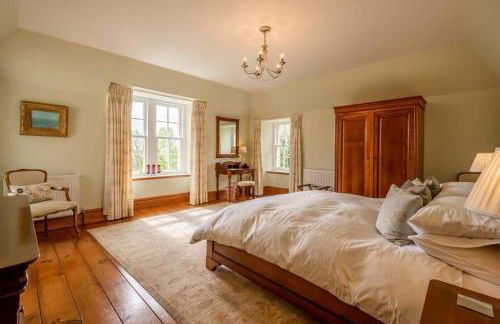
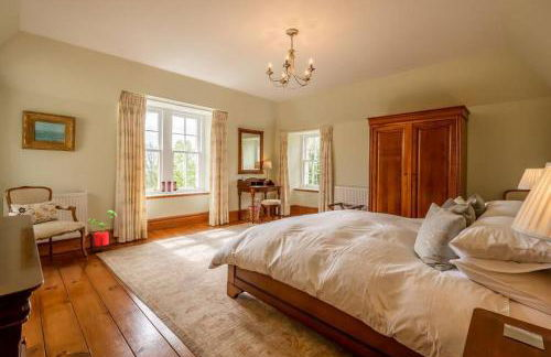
+ house plant [87,209,118,253]
